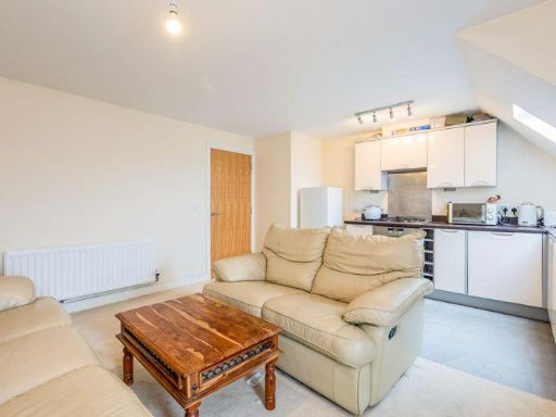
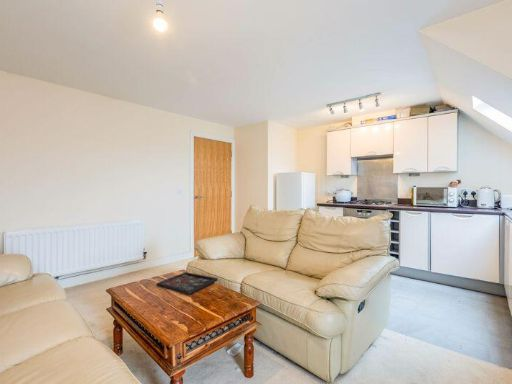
+ decorative tray [155,271,219,296]
